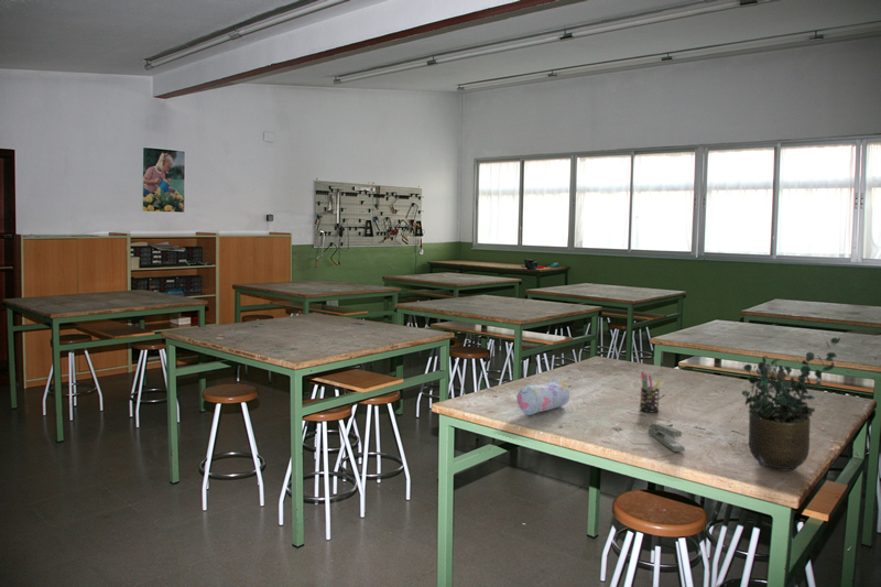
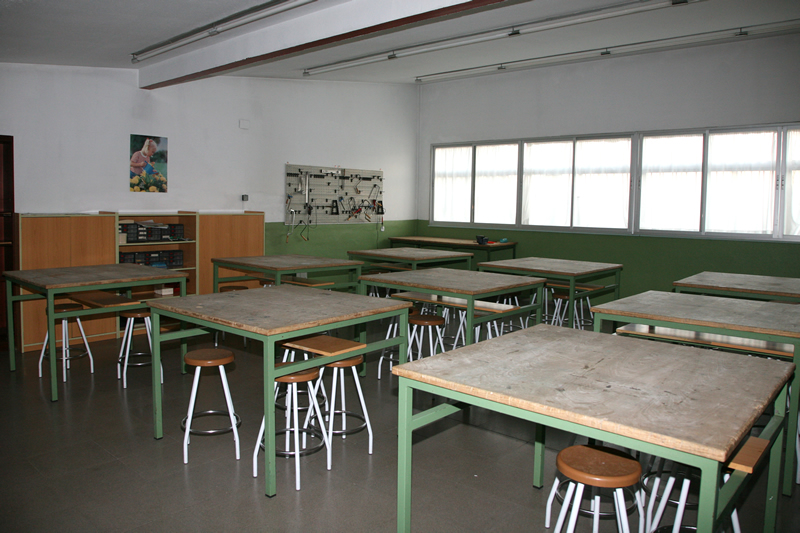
- stapler [648,423,686,453]
- pen holder [639,371,663,413]
- pencil case [515,378,570,416]
- potted plant [741,337,841,472]
